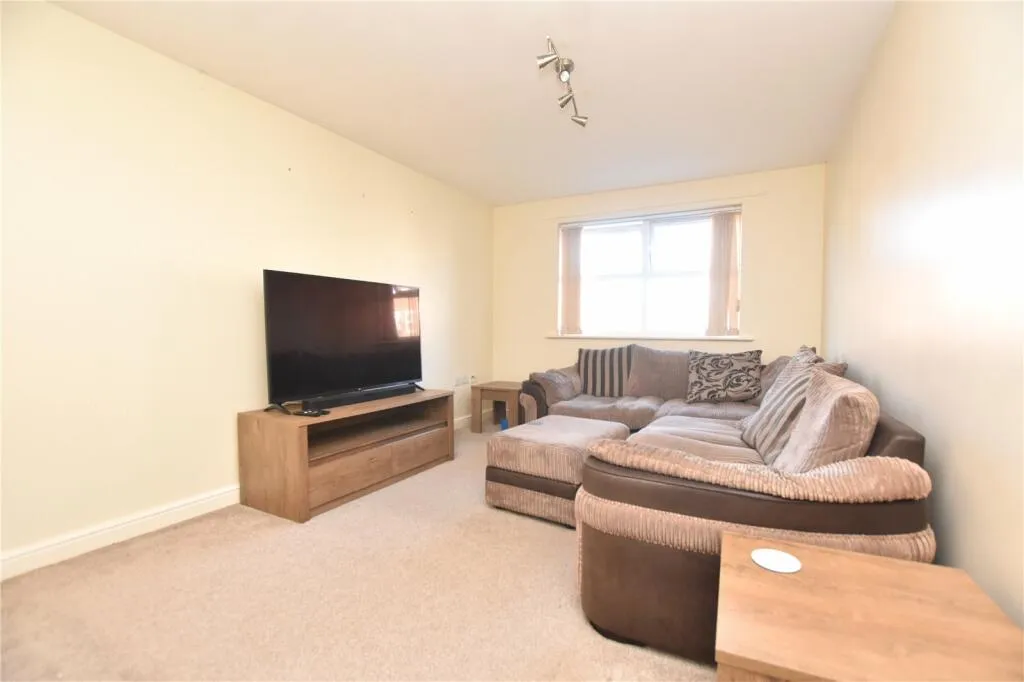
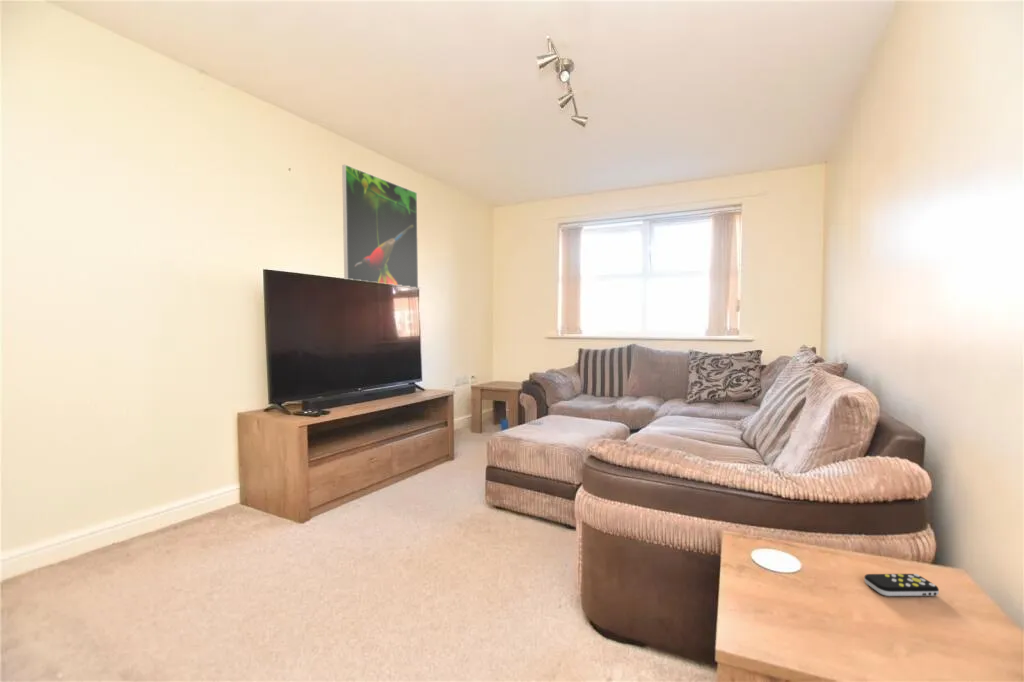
+ remote control [863,573,940,597]
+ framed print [341,164,419,289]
